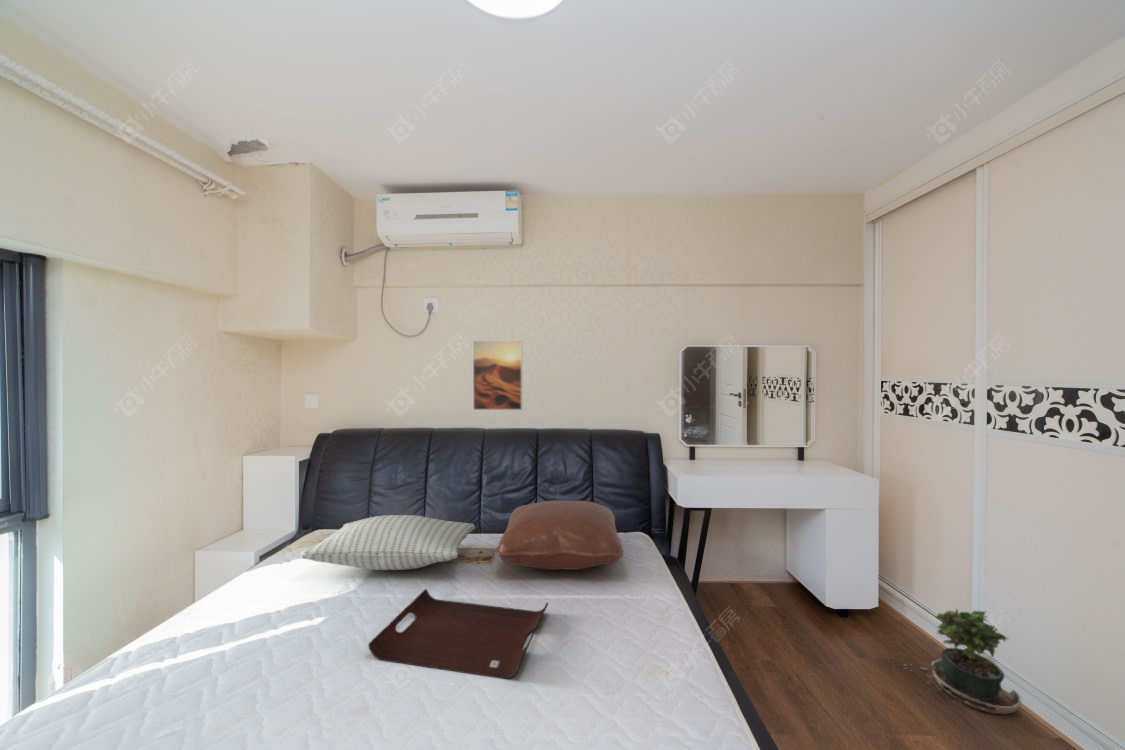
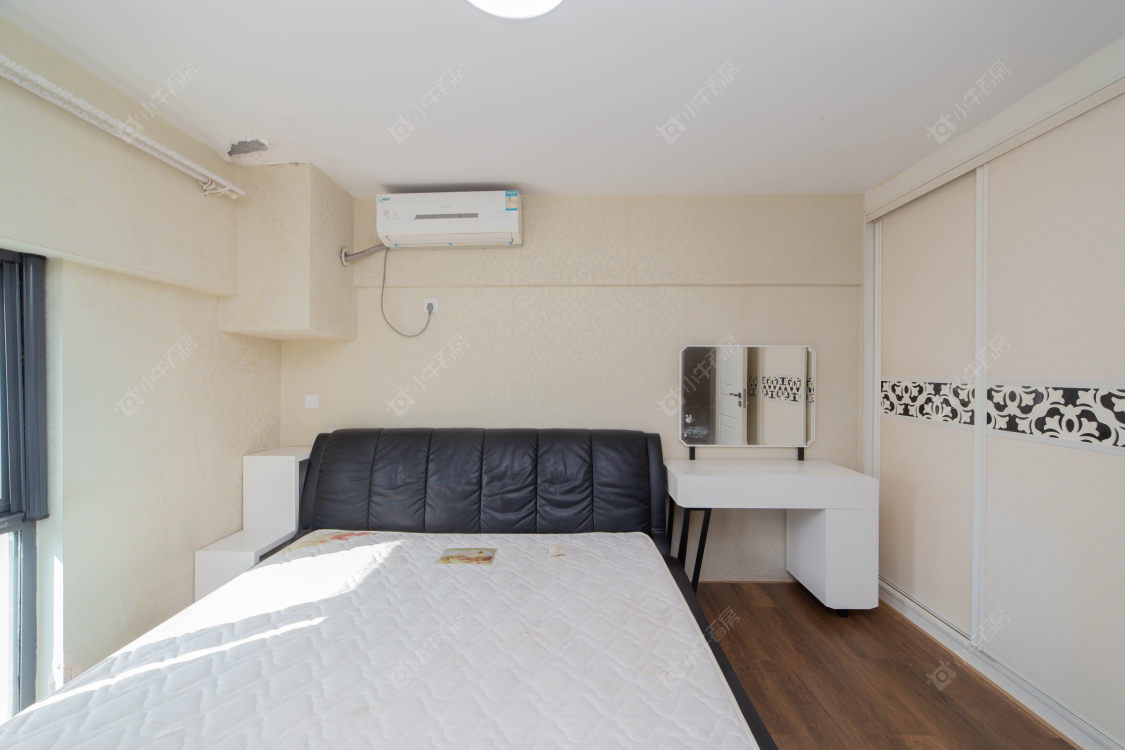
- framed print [472,339,524,411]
- pillow [495,499,624,571]
- serving tray [367,588,549,680]
- pillow [300,514,476,571]
- potted plant [903,608,1022,716]
